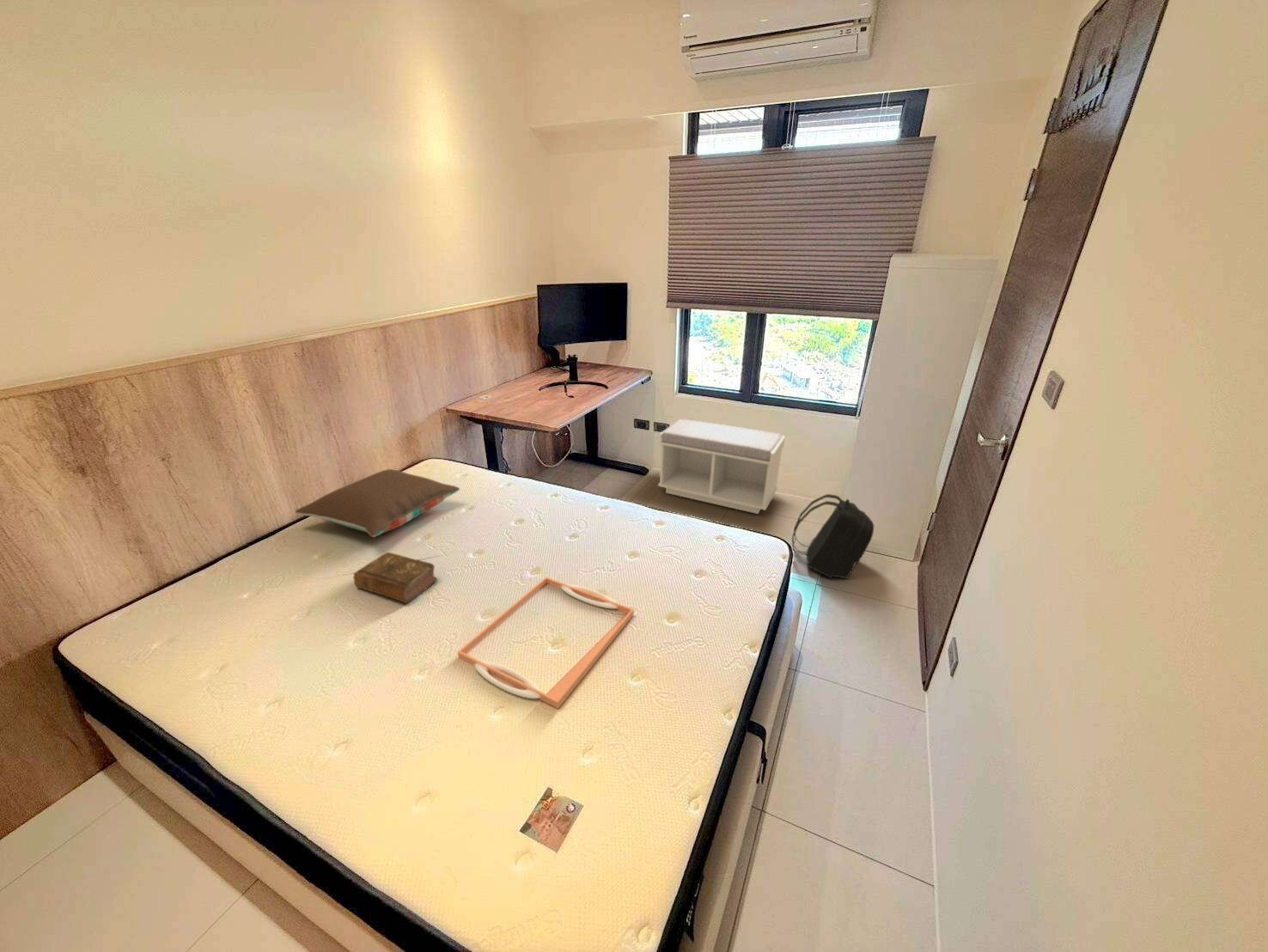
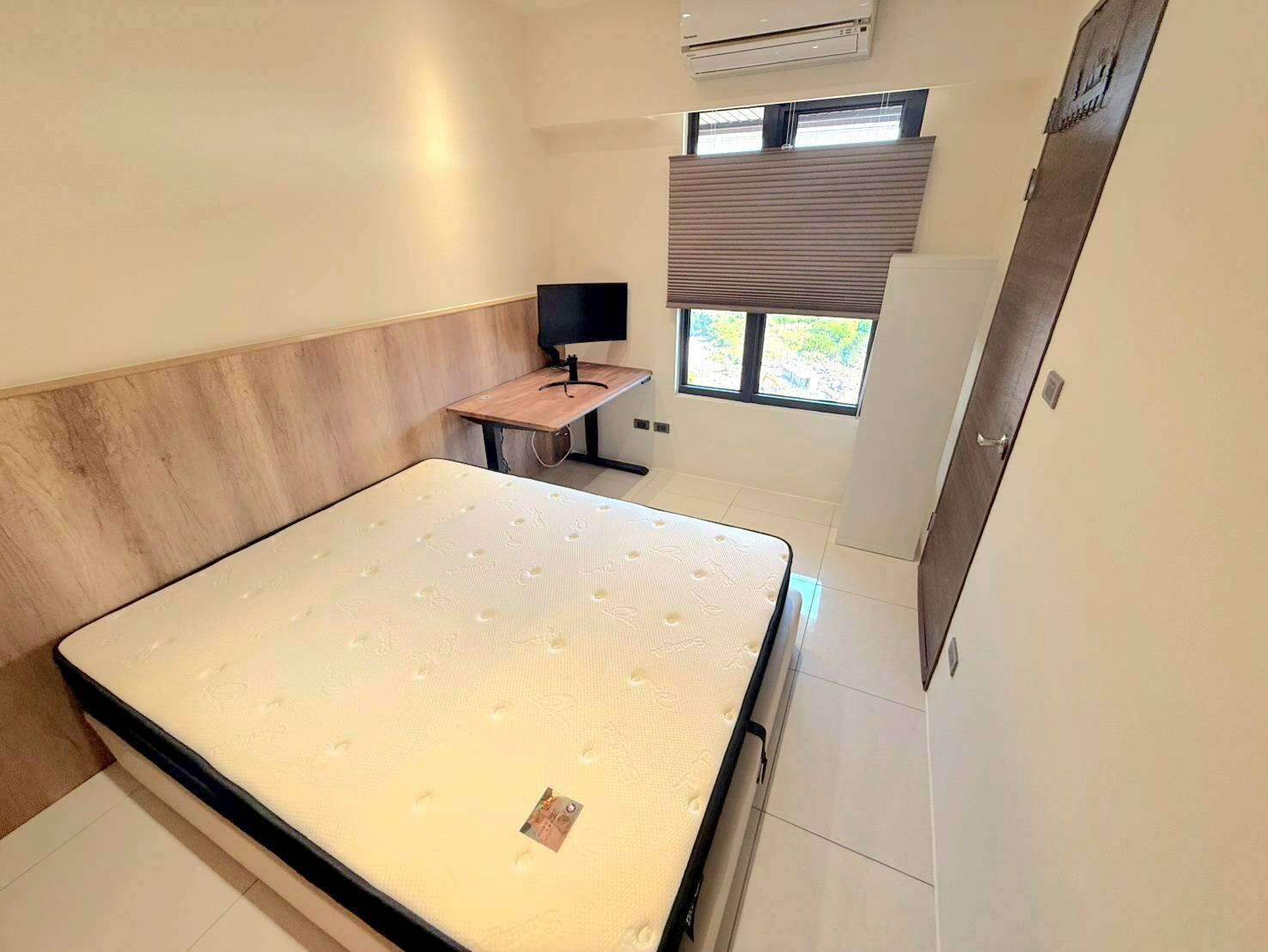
- book [353,552,438,604]
- serving tray [457,577,635,710]
- pillow [295,468,460,538]
- bench [657,418,786,515]
- backpack [791,493,875,579]
